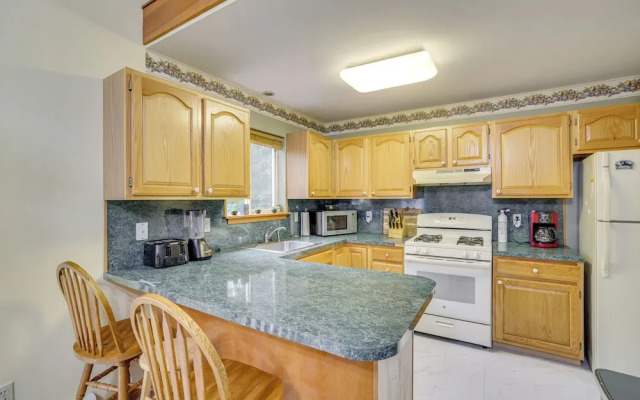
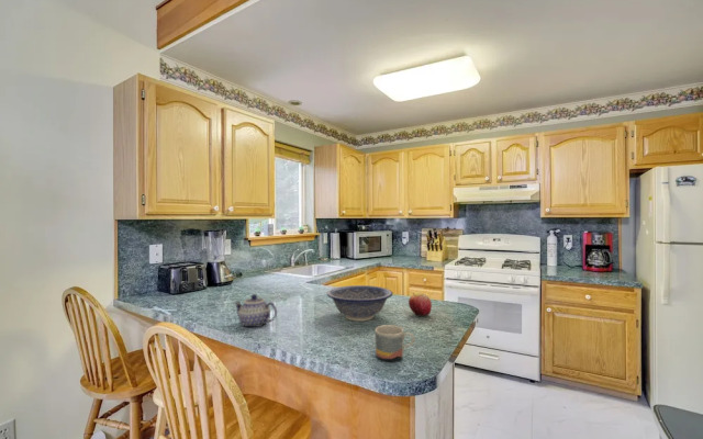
+ mug [375,324,415,362]
+ teapot [234,293,278,328]
+ apple [408,292,433,317]
+ decorative bowl [325,284,393,323]
